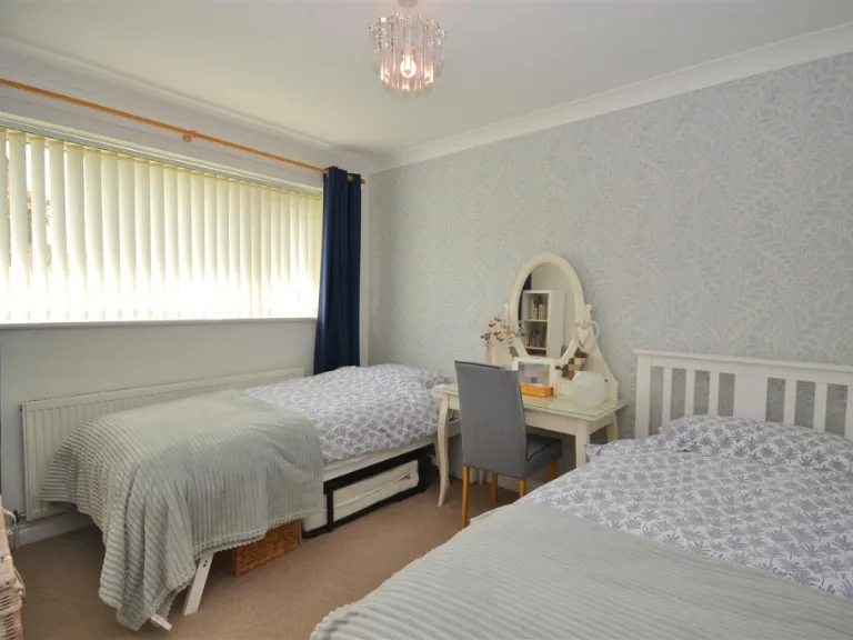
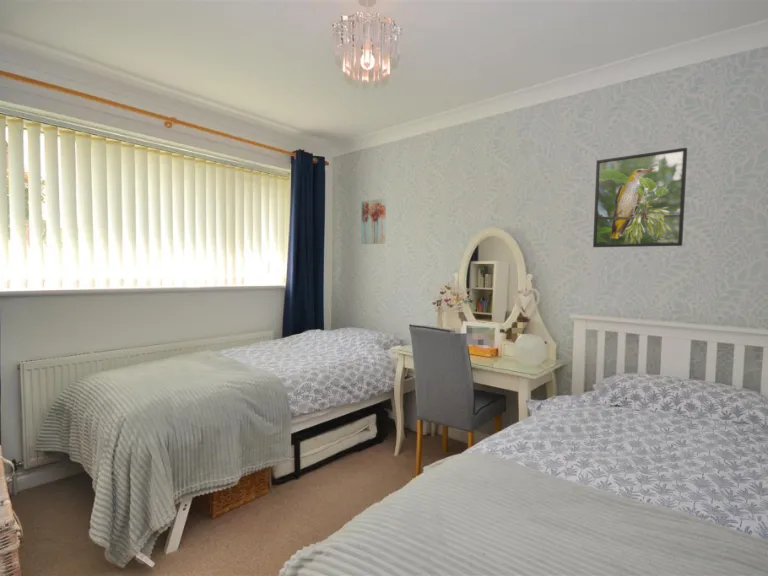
+ wall art [360,198,387,245]
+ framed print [592,147,688,248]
